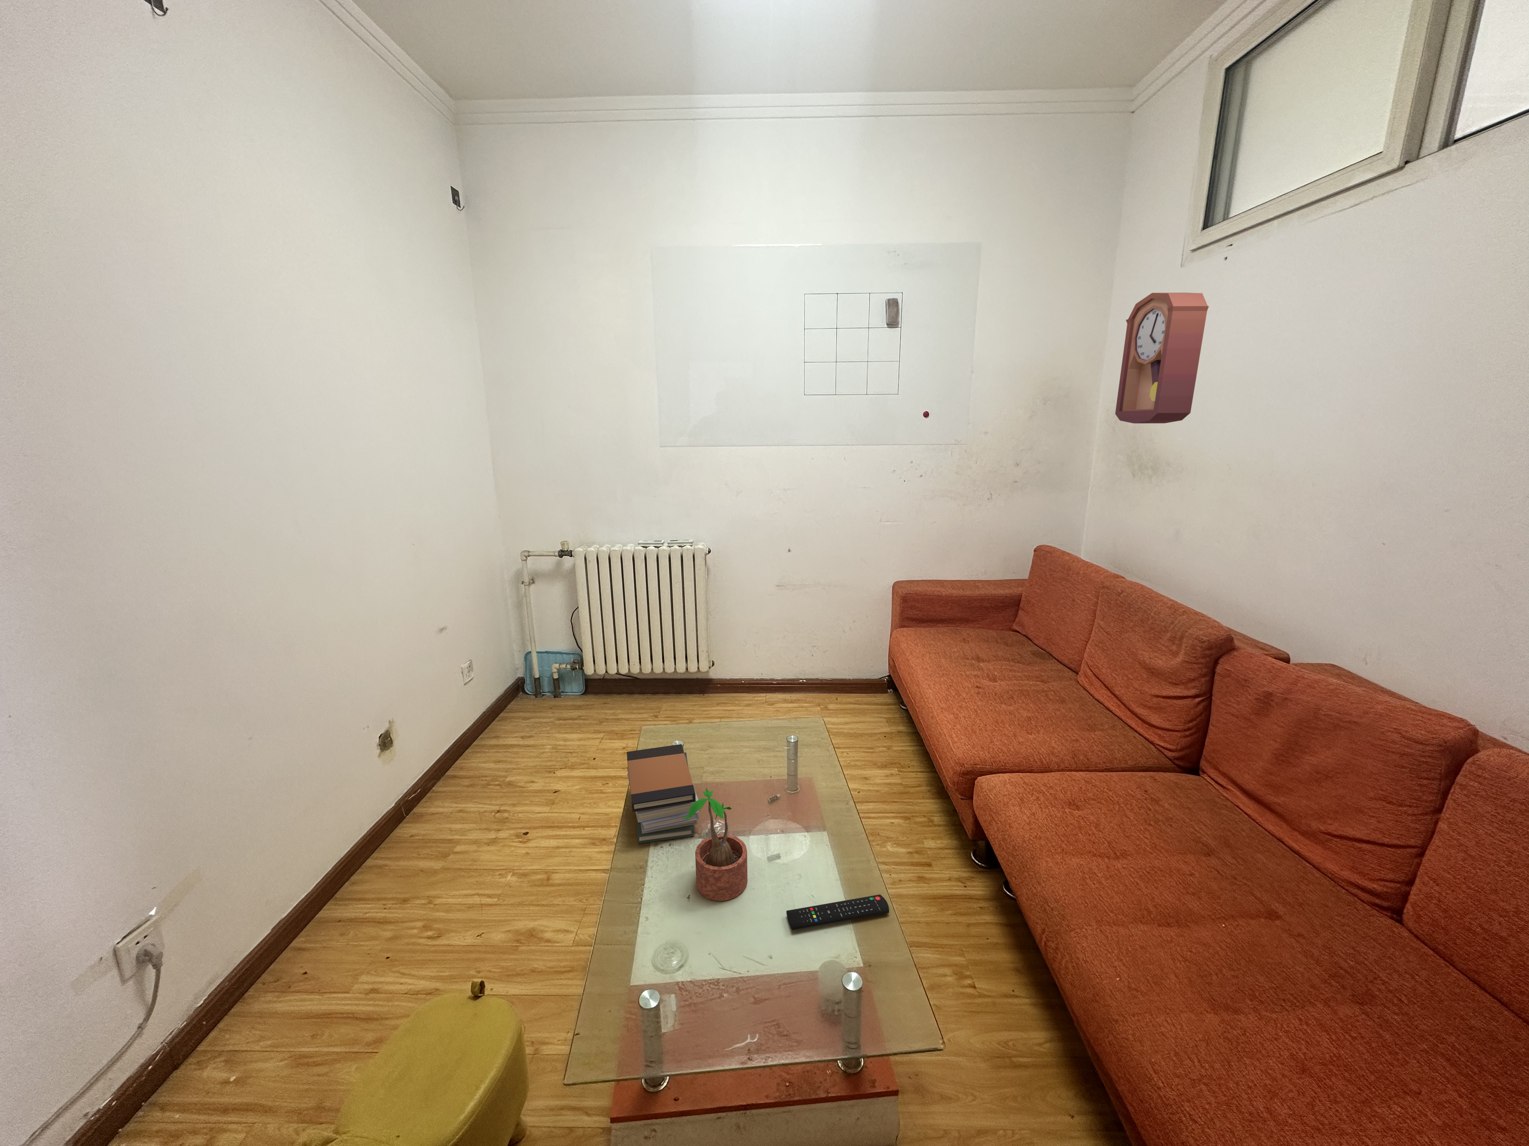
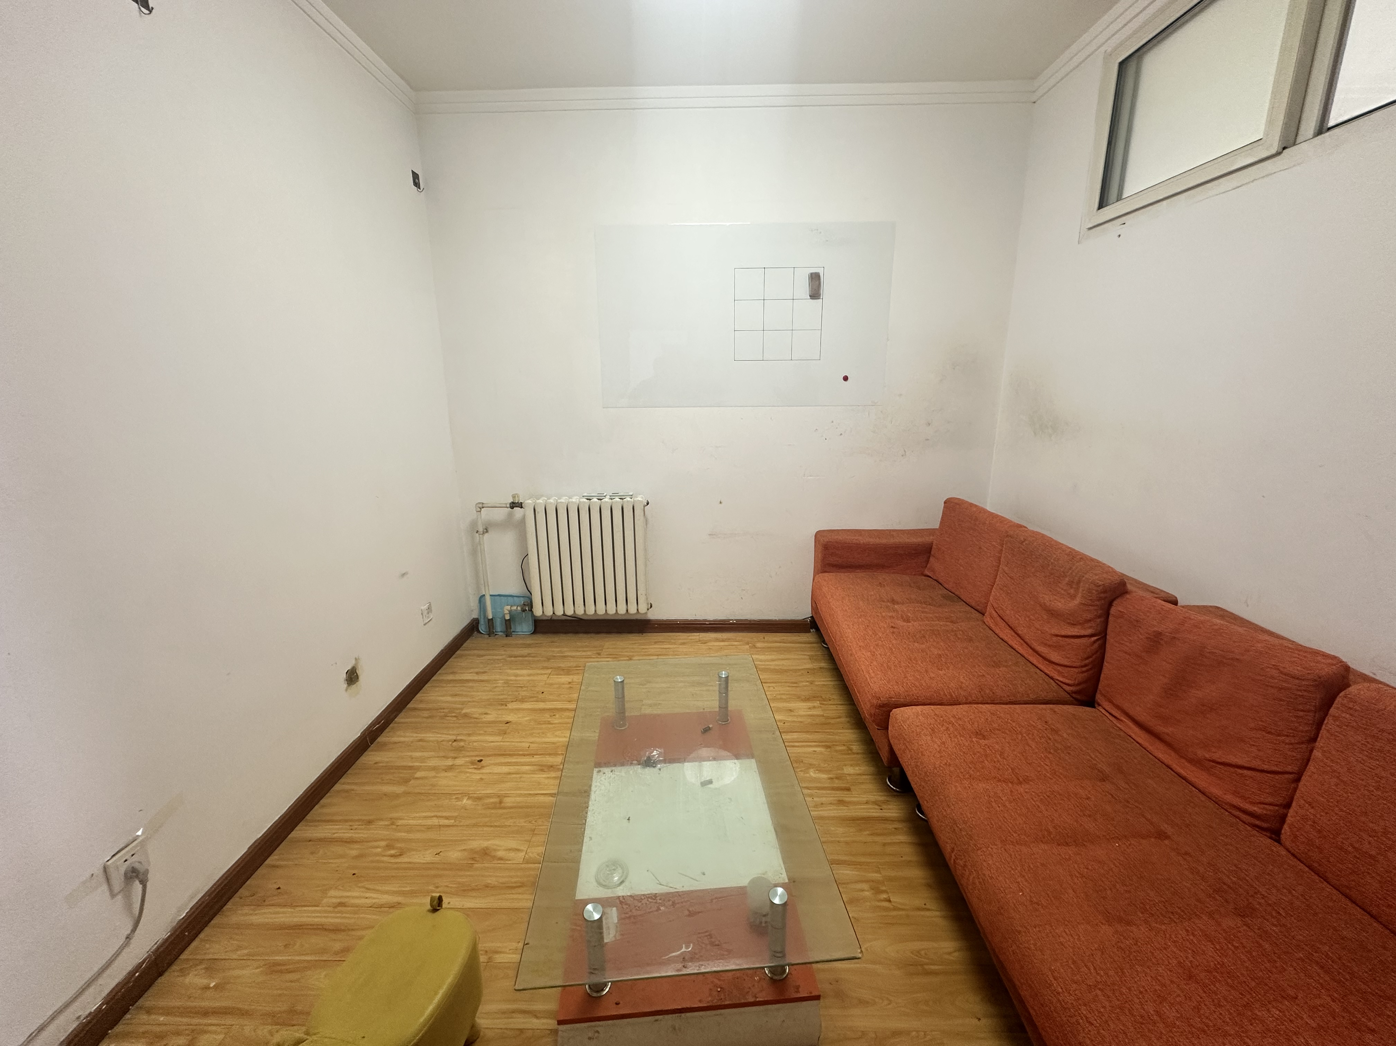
- potted plant [685,787,748,902]
- remote control [786,894,890,931]
- pendulum clock [1115,293,1209,424]
- book stack [626,744,699,844]
